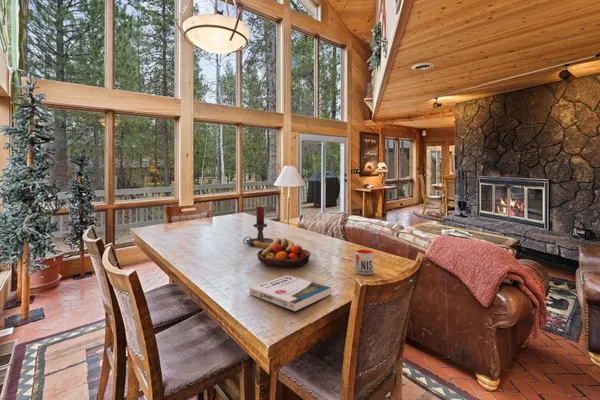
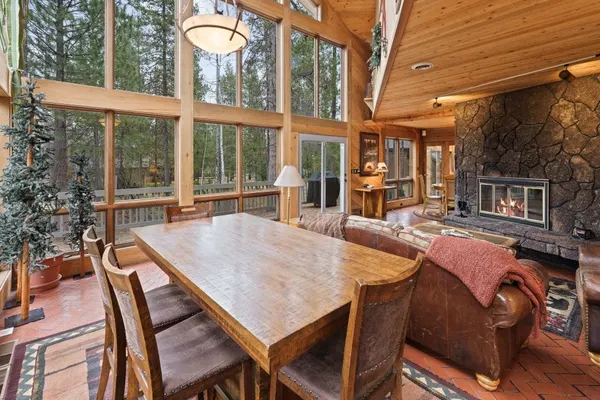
- candle holder [242,205,275,246]
- book [249,274,332,312]
- mug [351,249,374,276]
- fruit bowl [253,237,312,268]
